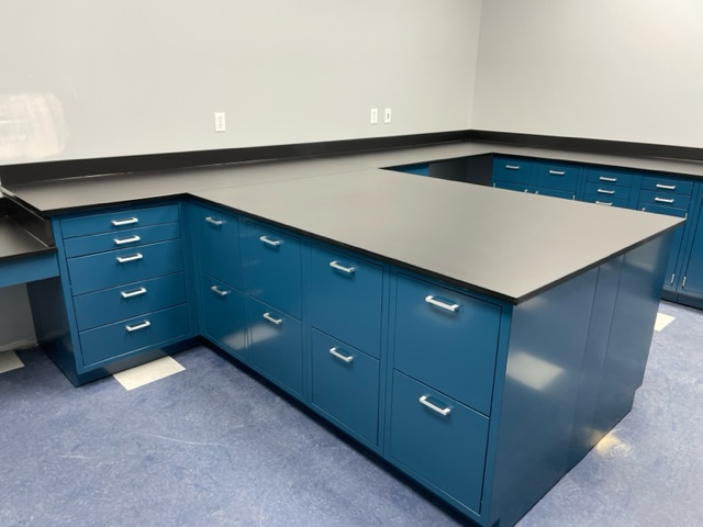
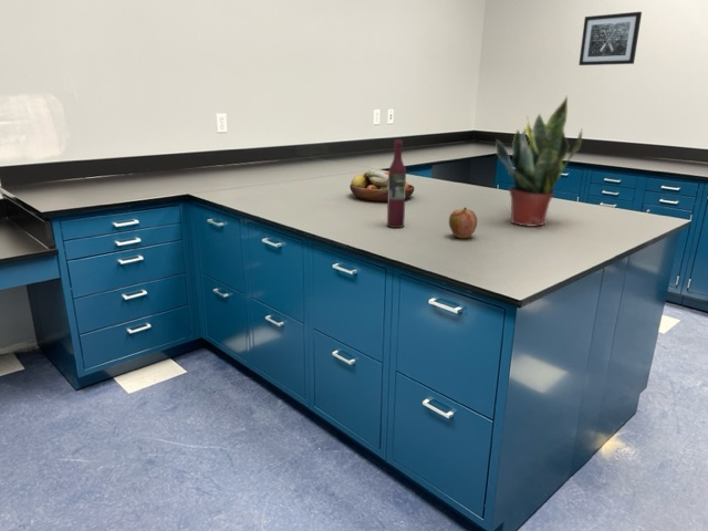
+ apple [448,207,478,239]
+ potted plant [496,94,583,228]
+ wall art [577,11,643,66]
+ fruit bowl [348,168,416,202]
+ wine bottle [386,139,407,229]
